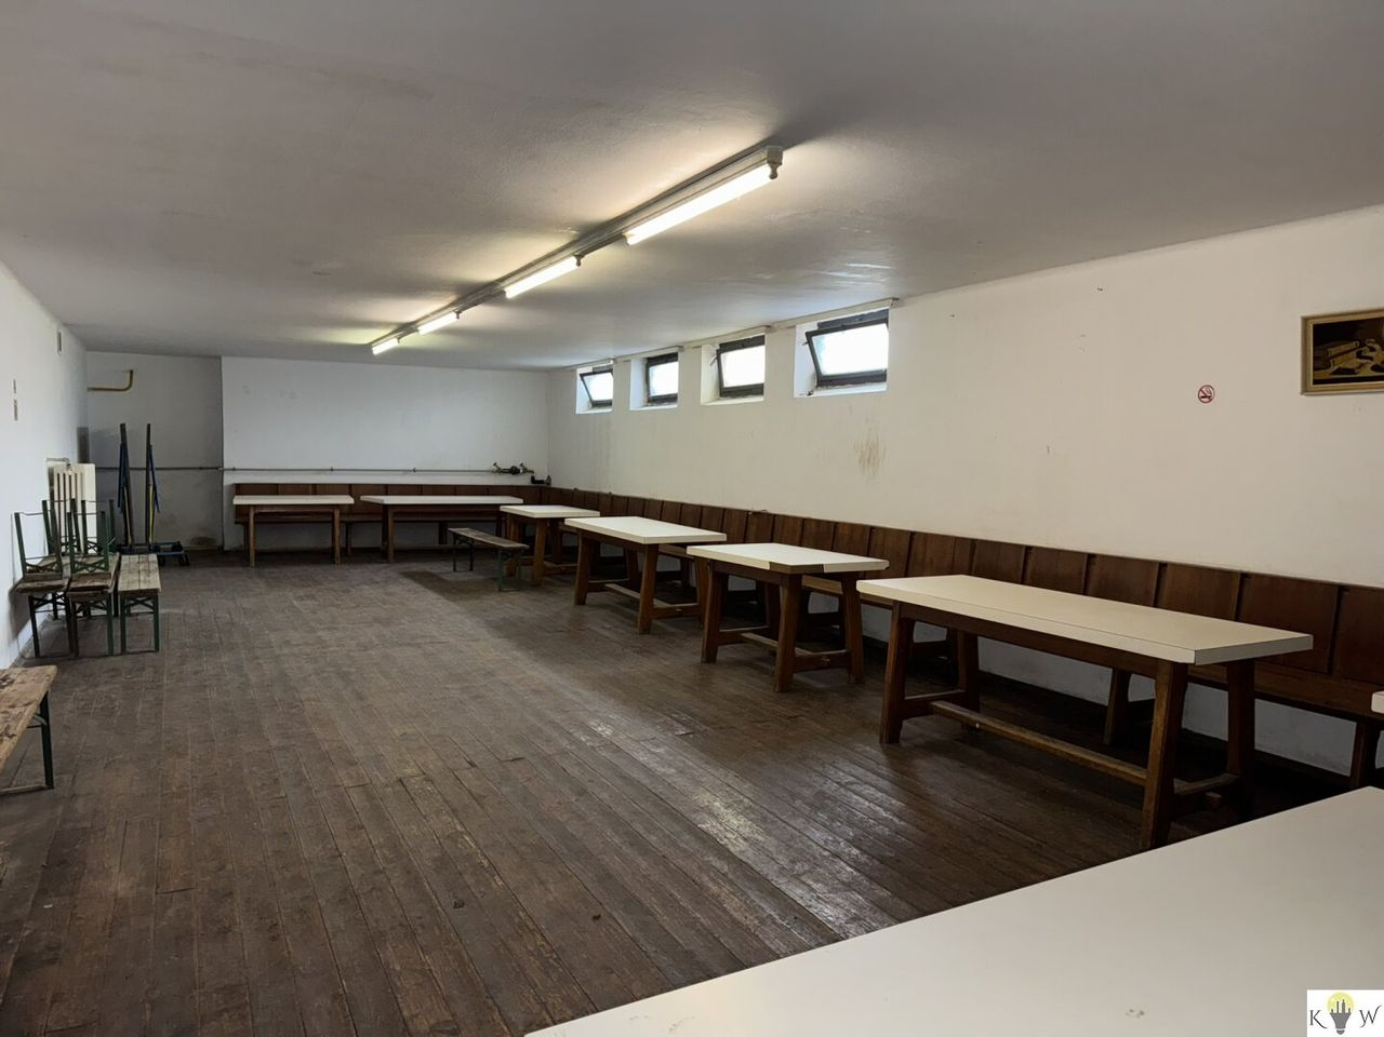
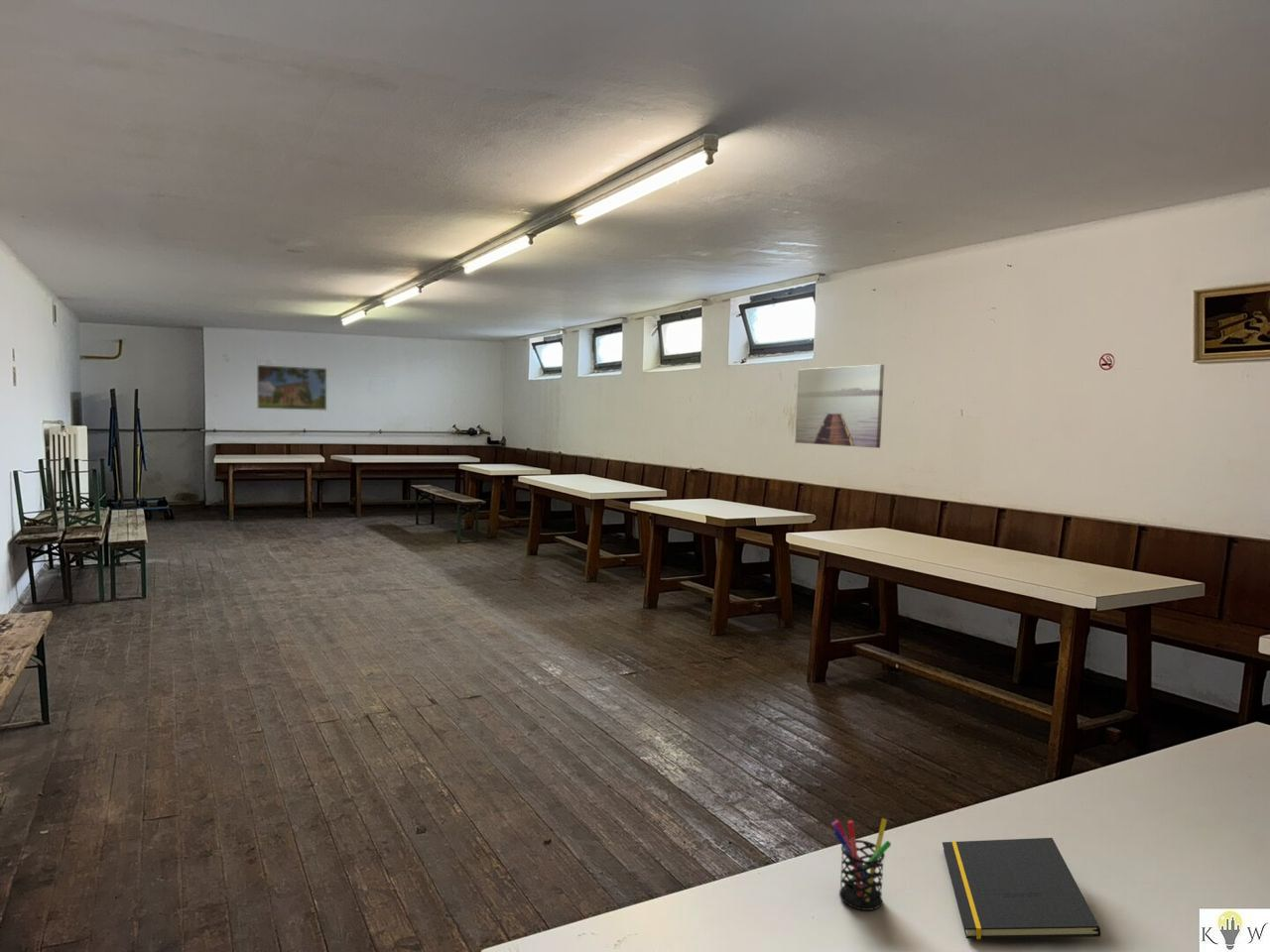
+ pen holder [830,817,892,911]
+ wall art [795,363,885,449]
+ notepad [942,837,1102,940]
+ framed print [256,364,327,412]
